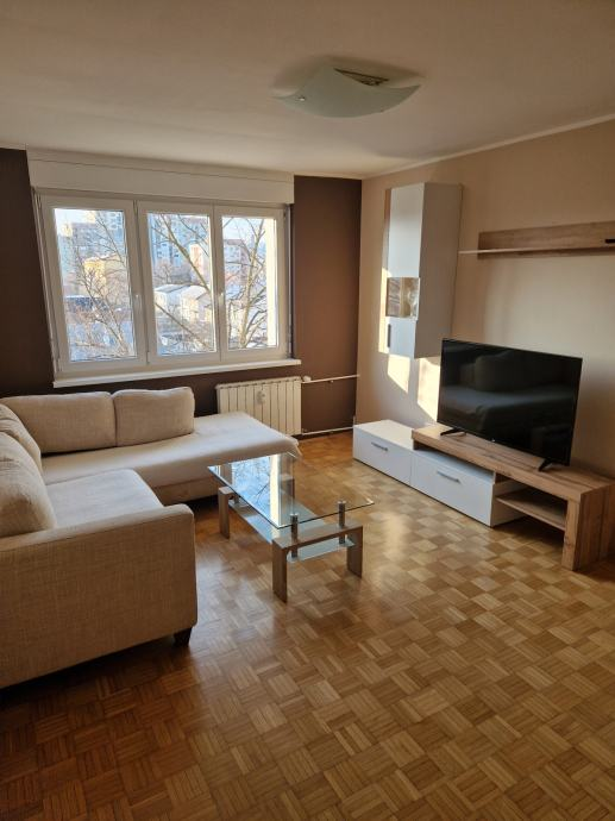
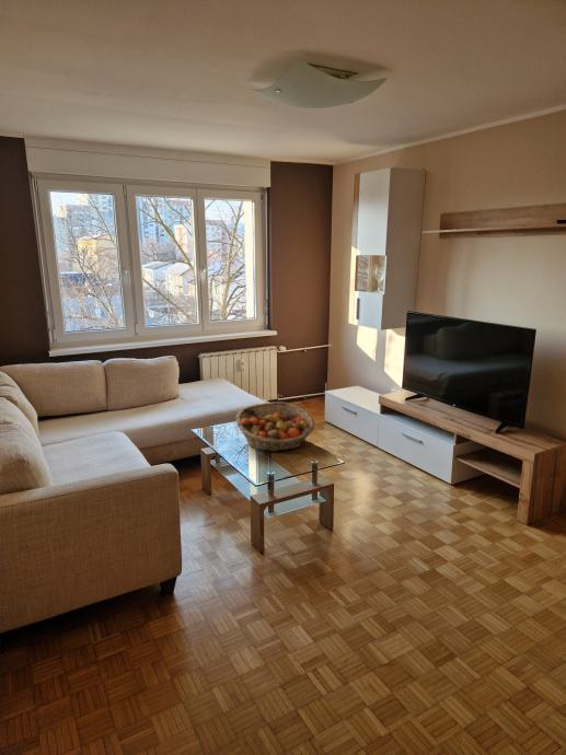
+ fruit basket [235,402,315,453]
